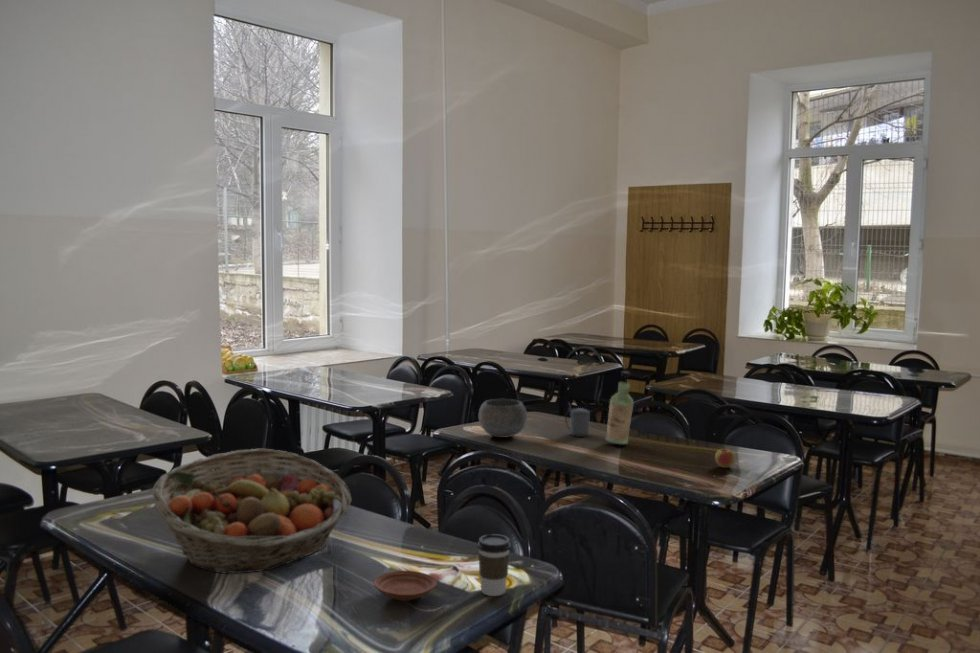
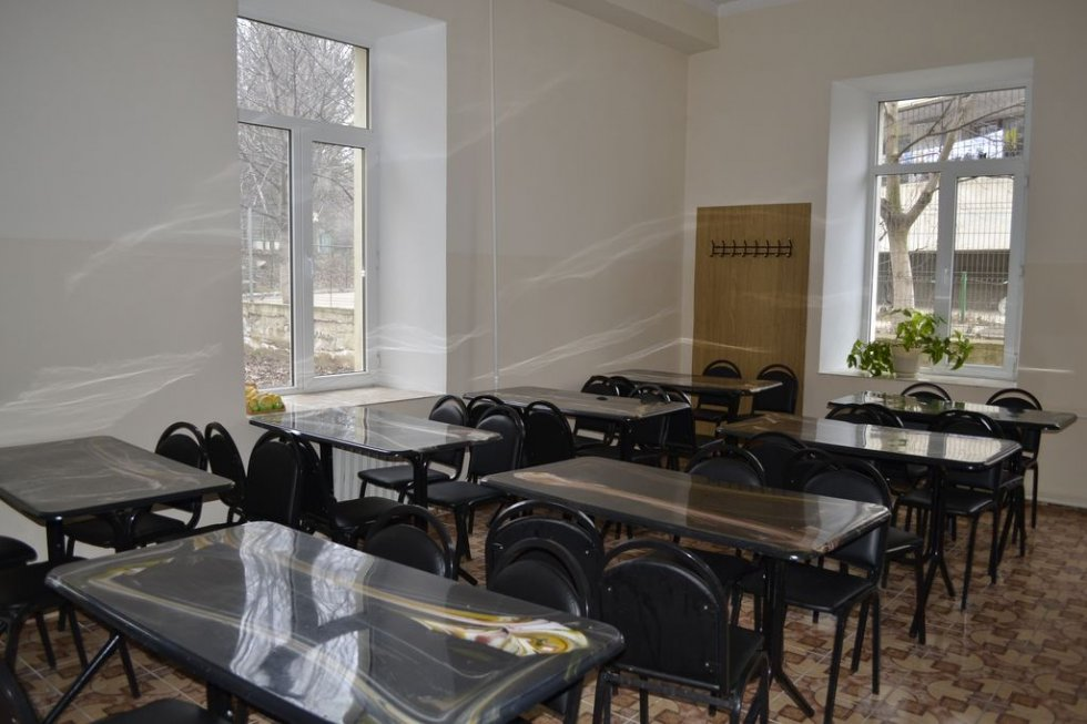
- coffee cup [477,533,512,597]
- bottle [604,370,634,445]
- bowl [478,398,528,438]
- apple [714,444,736,469]
- beer stein [564,402,591,438]
- plate [373,570,438,602]
- fruit basket [151,448,353,574]
